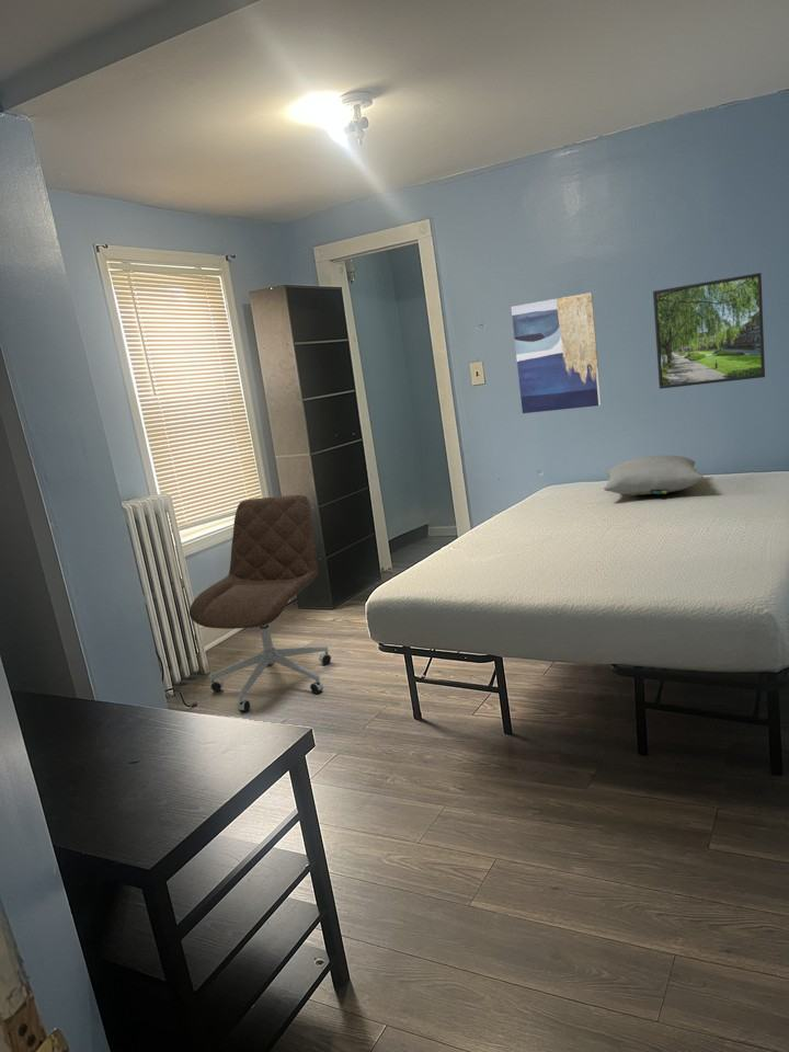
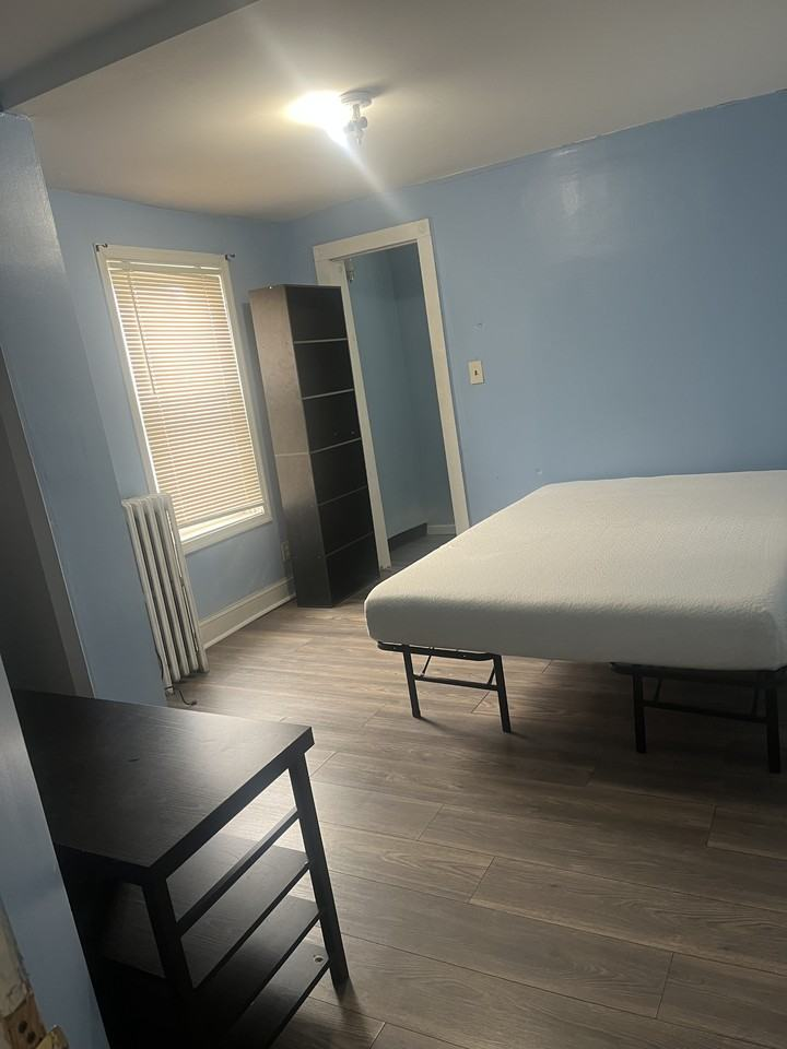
- office chair [188,494,332,712]
- pillow [603,454,705,496]
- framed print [652,272,766,390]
- wall art [511,291,603,414]
